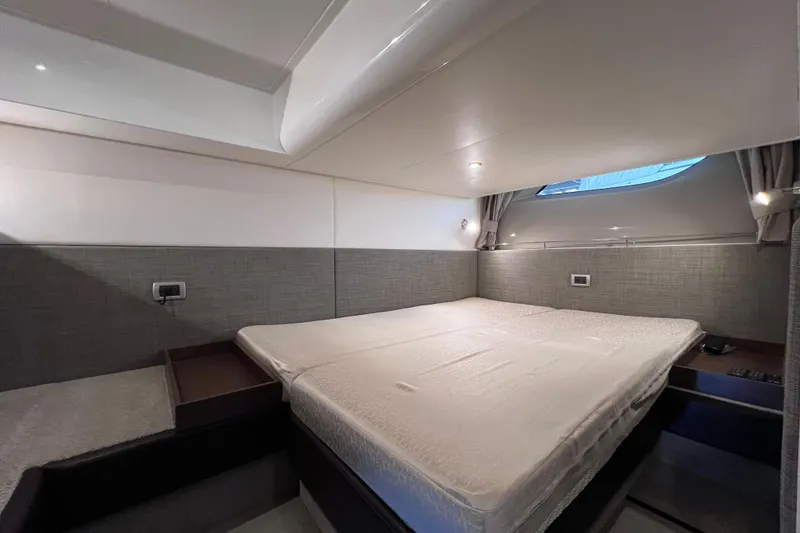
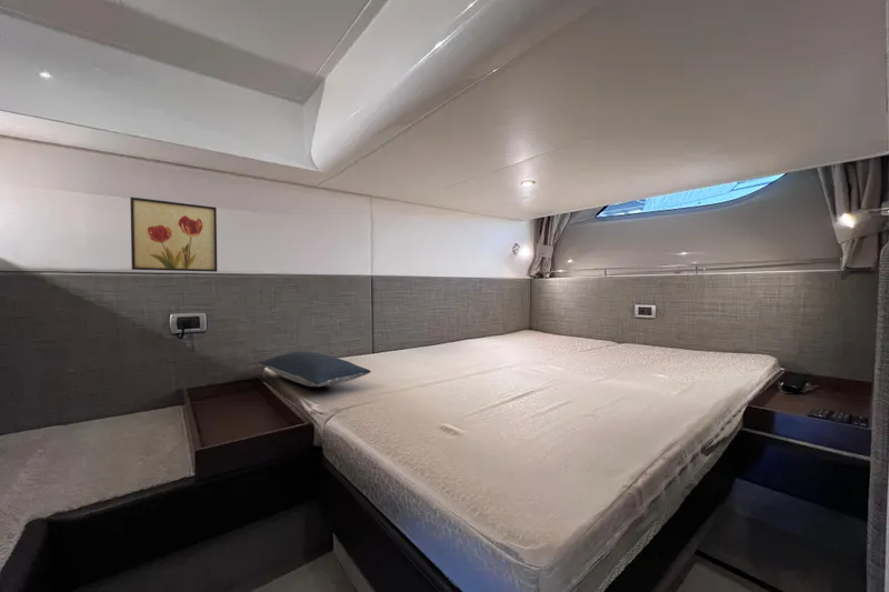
+ pillow [258,350,372,388]
+ wall art [129,197,218,273]
